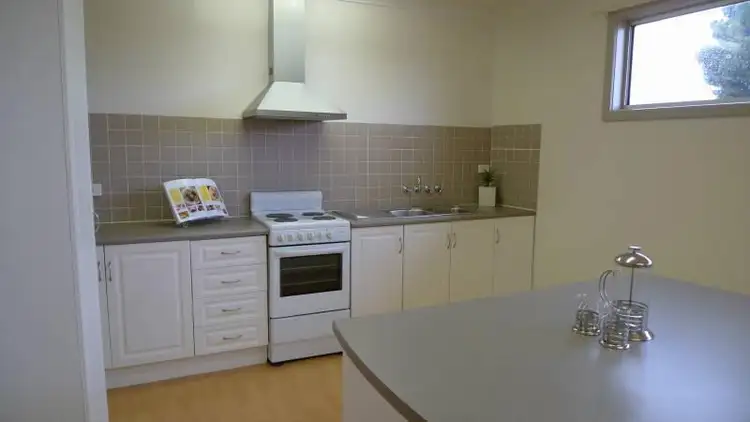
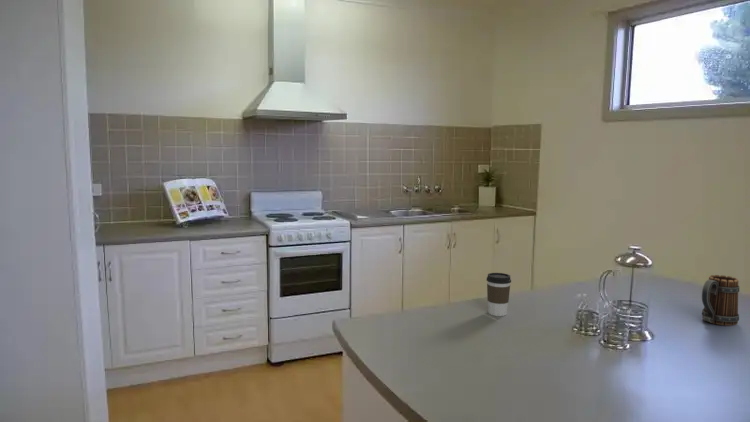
+ coffee cup [486,272,512,317]
+ mug [701,274,740,327]
